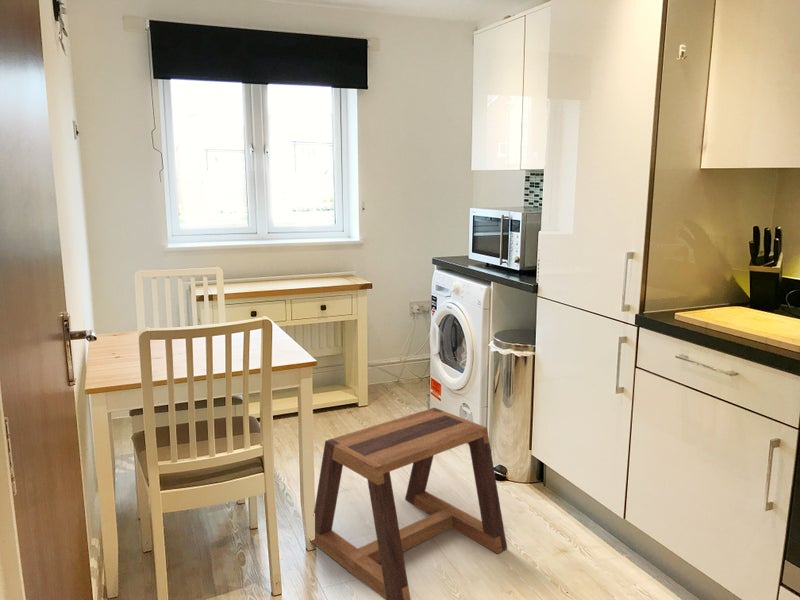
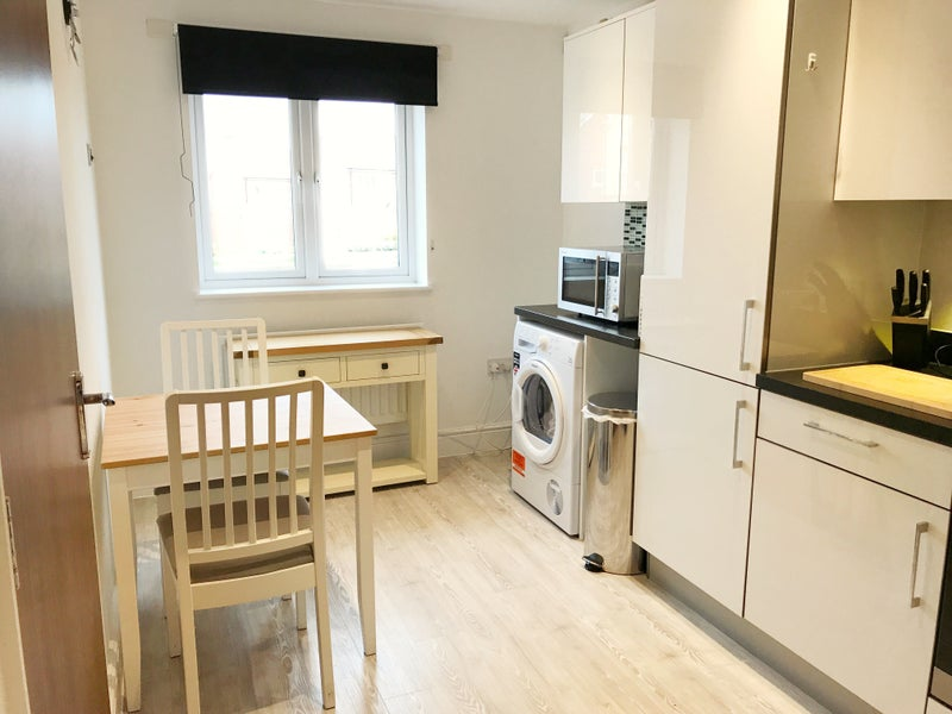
- stool [309,407,508,600]
